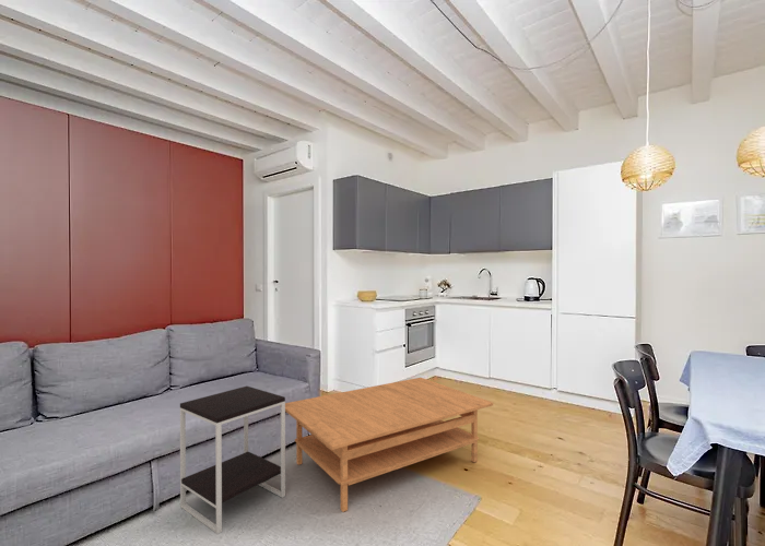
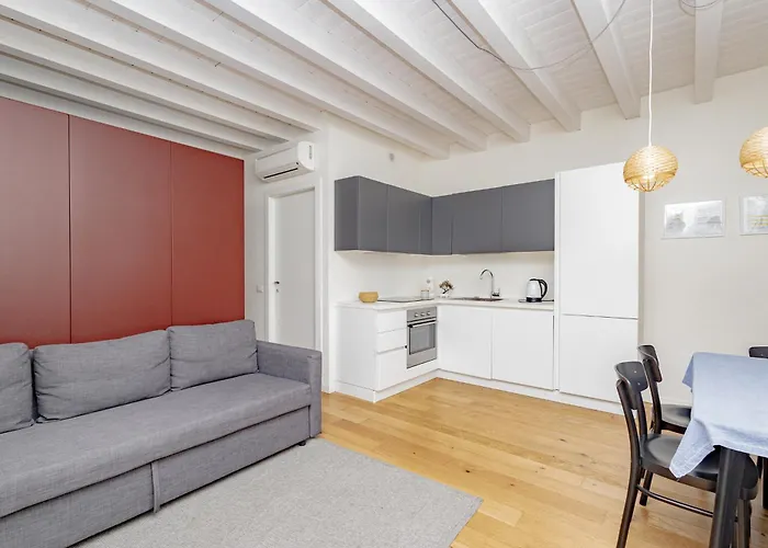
- coffee table [279,377,494,513]
- side table [179,385,286,535]
